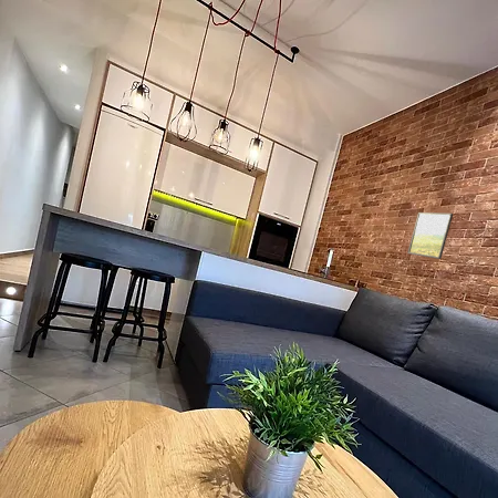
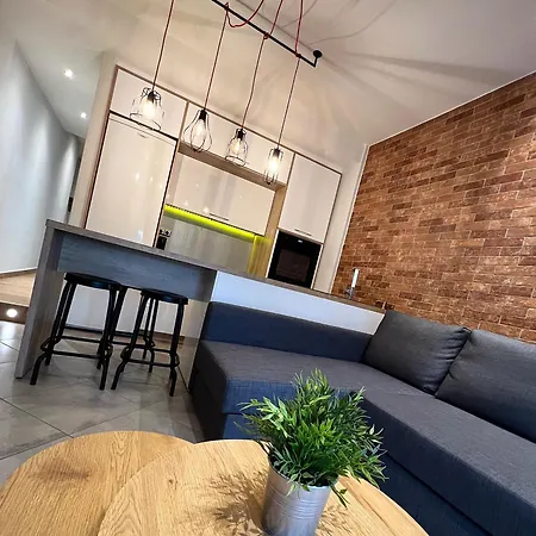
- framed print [406,211,454,260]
